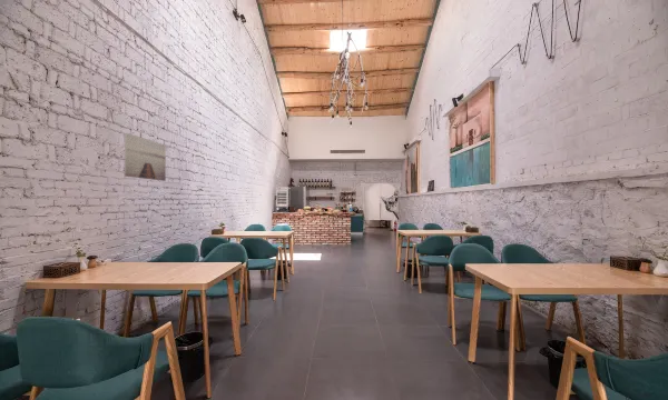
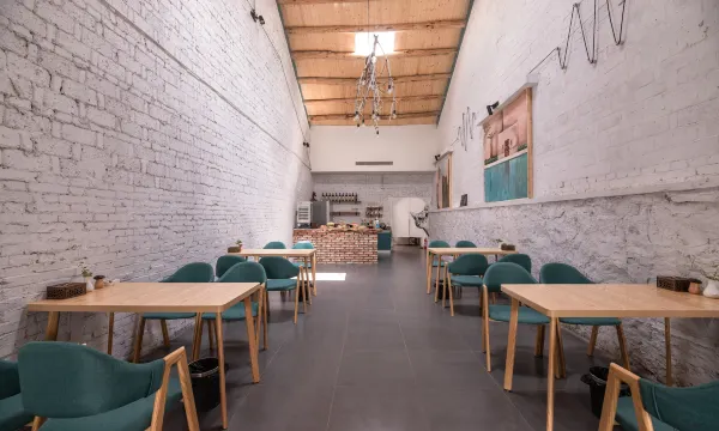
- wall art [124,132,167,182]
